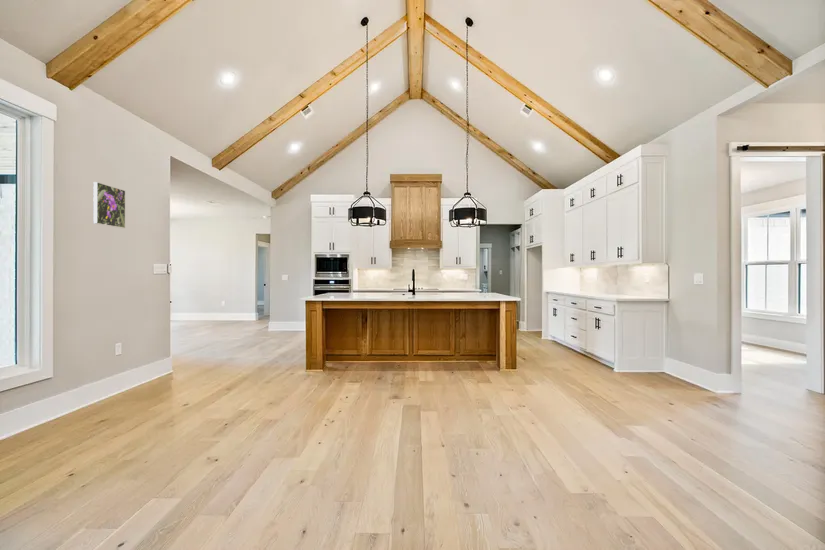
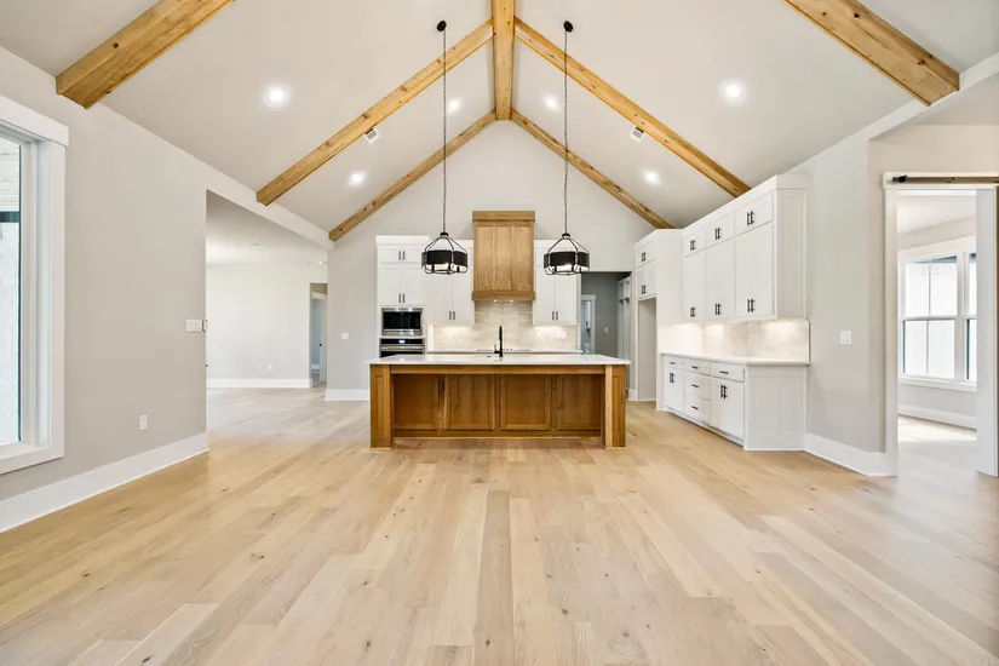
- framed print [92,181,126,229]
